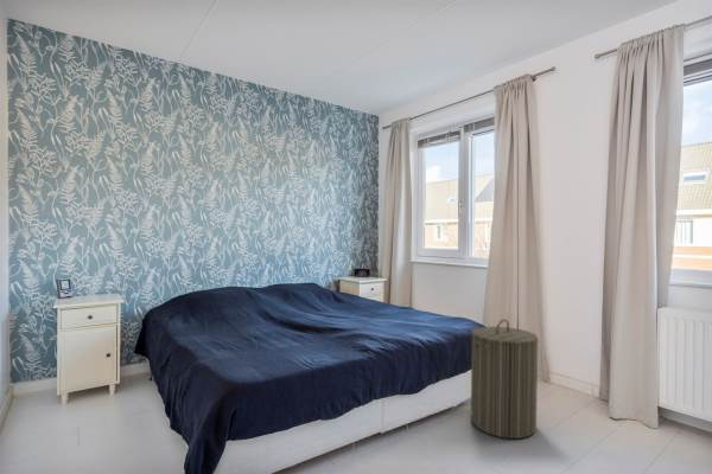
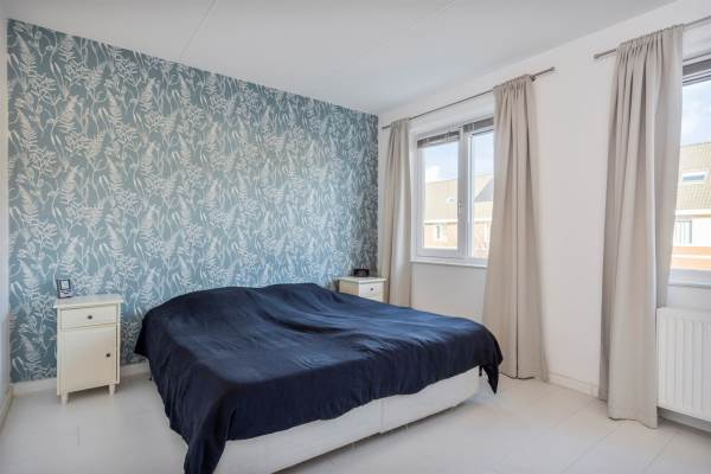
- laundry hamper [470,318,540,440]
